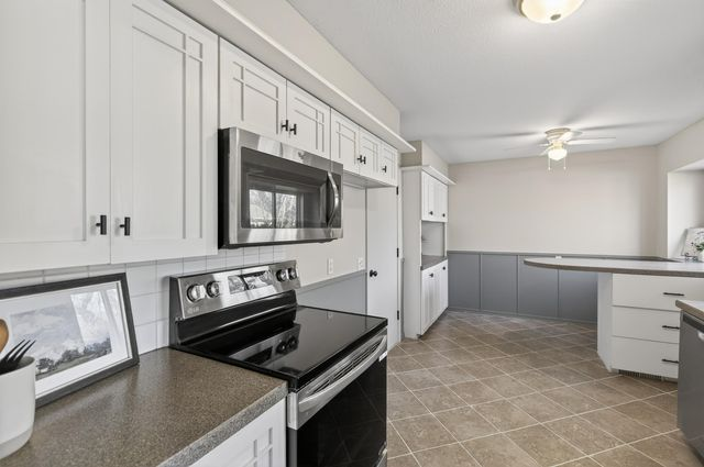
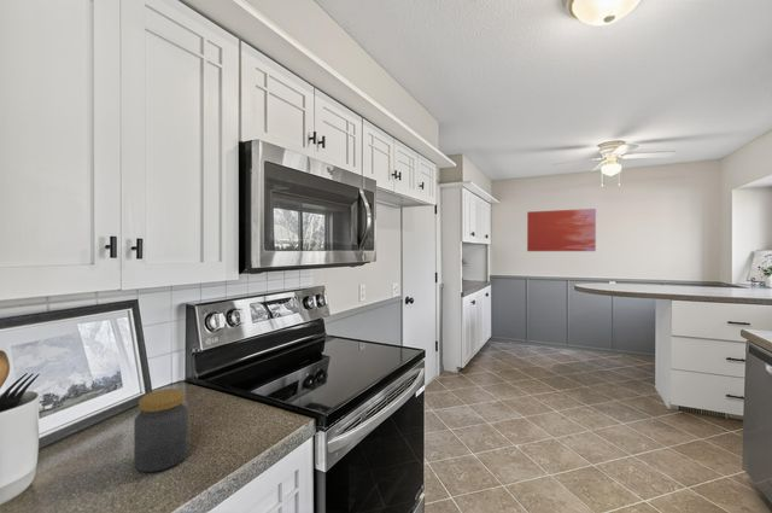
+ wall art [526,208,597,252]
+ jar [133,387,189,473]
